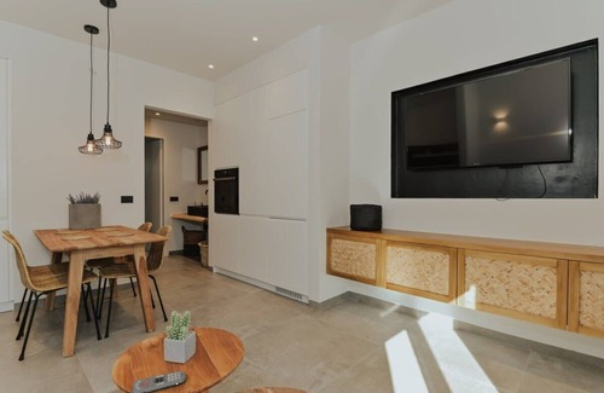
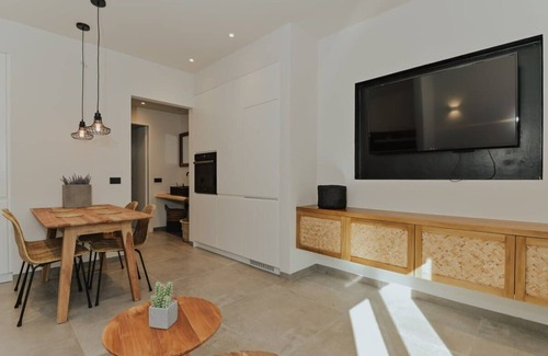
- remote control [130,370,187,393]
